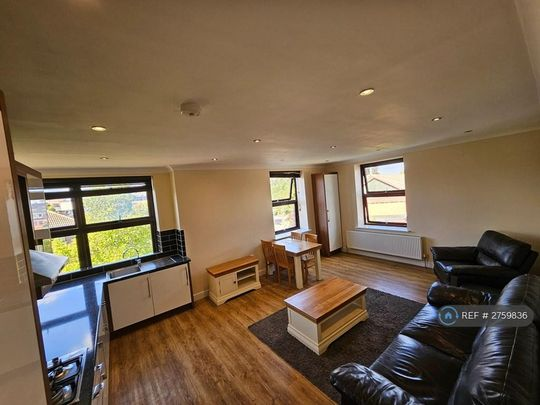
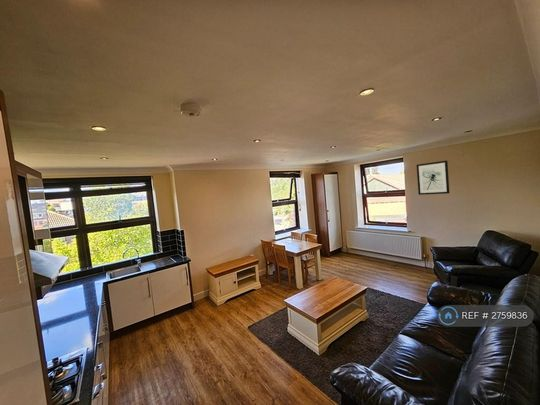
+ wall art [416,159,450,196]
